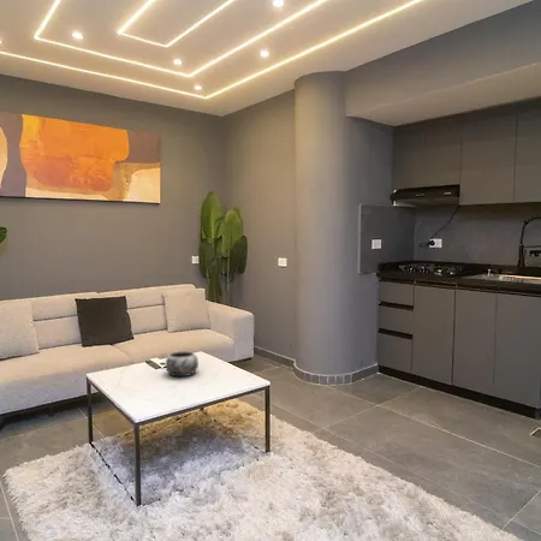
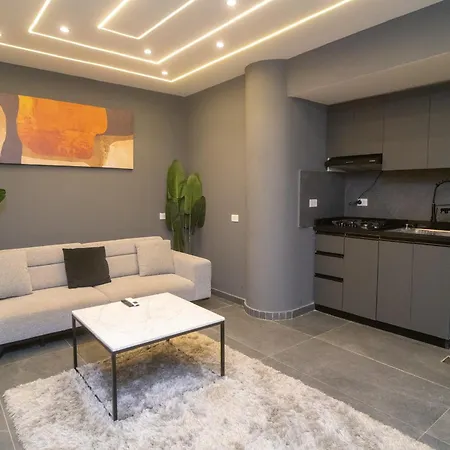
- decorative bowl [165,350,200,379]
